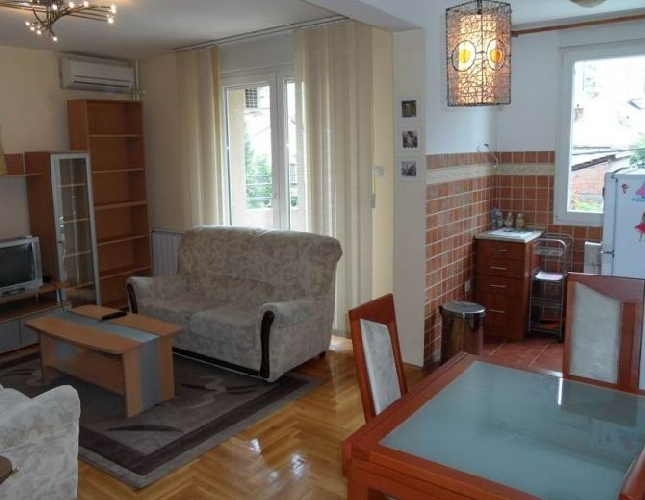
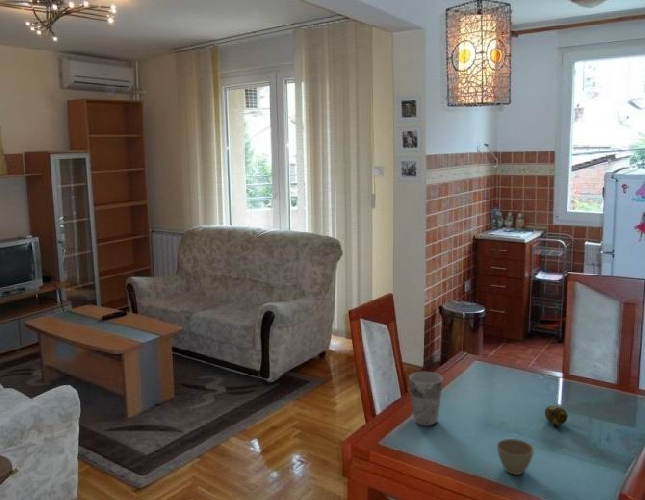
+ cup [408,371,444,427]
+ flower pot [496,438,535,476]
+ fruit [544,404,569,426]
